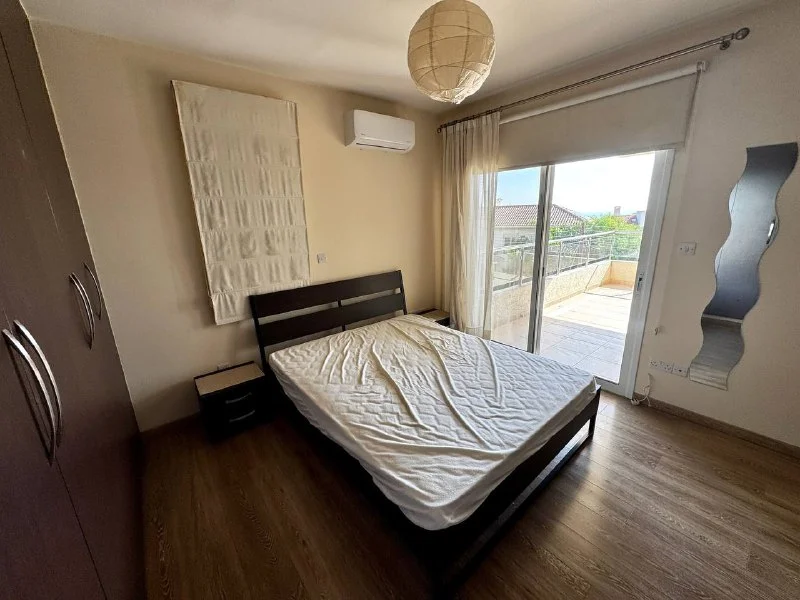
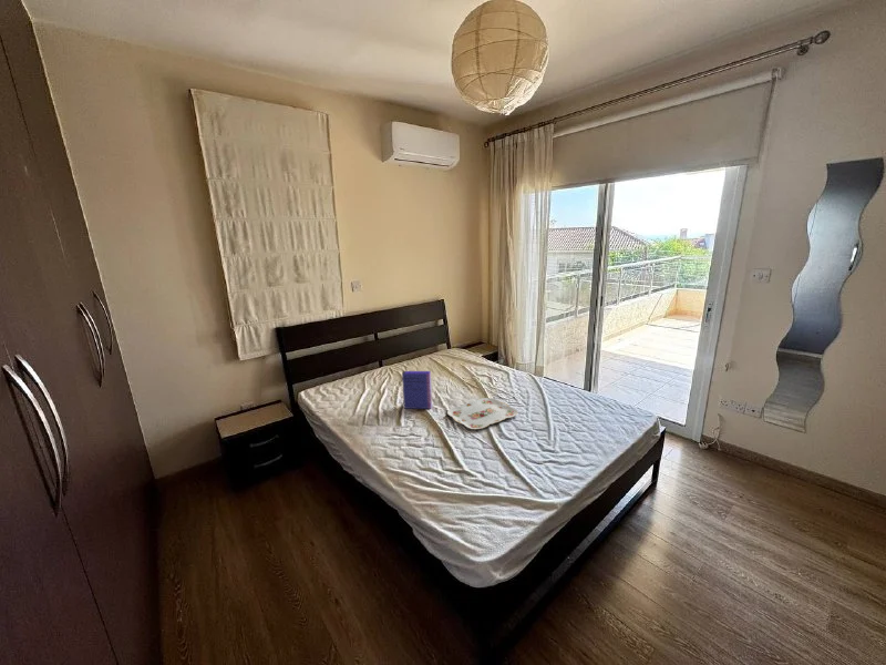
+ cereal box [401,370,433,410]
+ serving tray [446,397,518,430]
